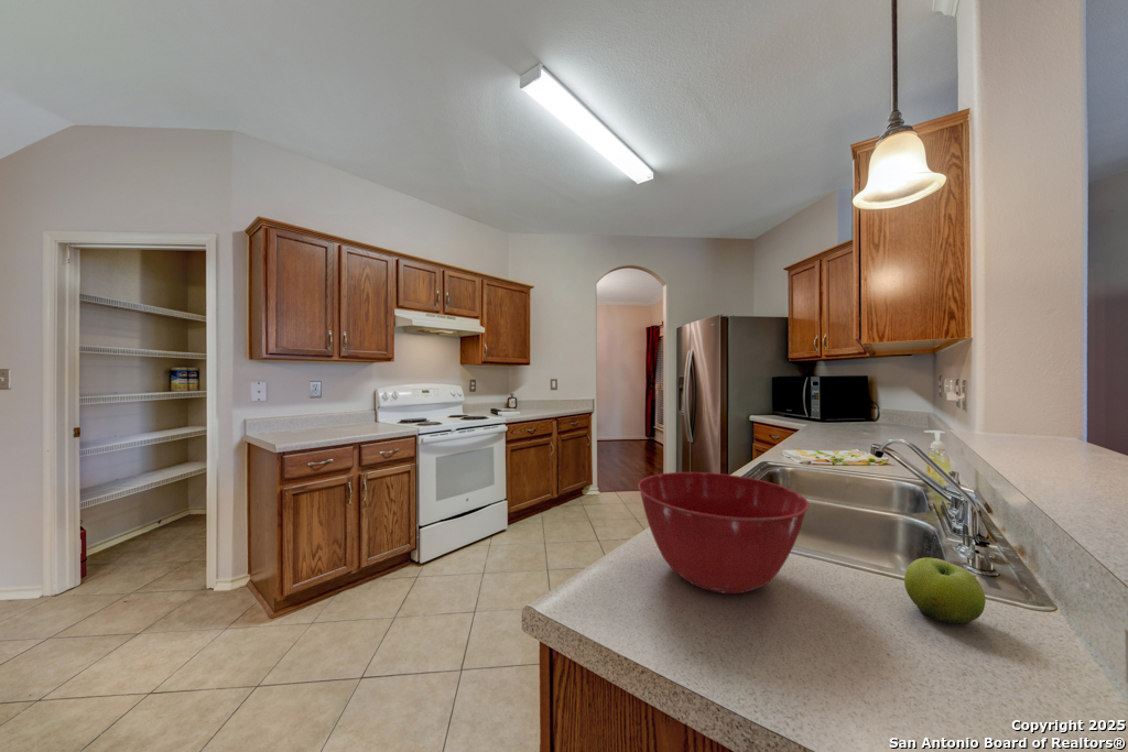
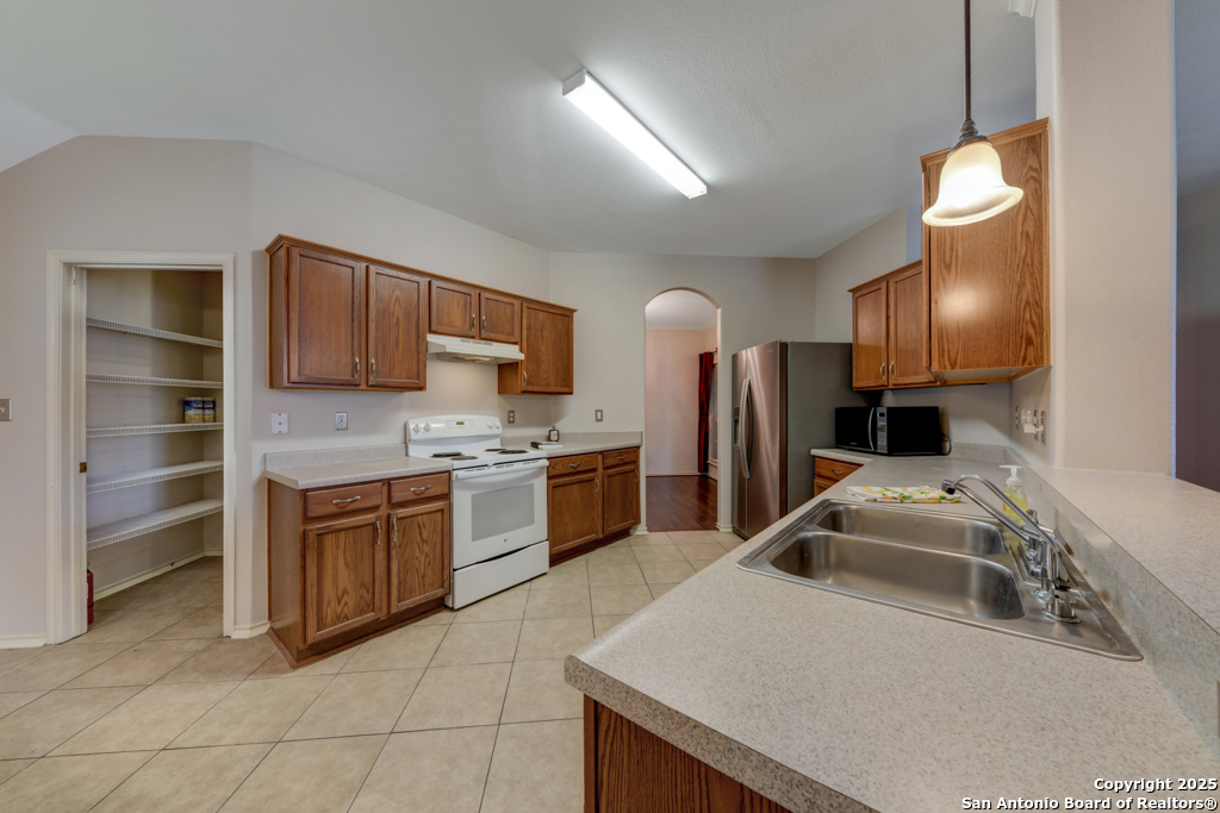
- fruit [903,557,987,626]
- mixing bowl [637,471,810,595]
